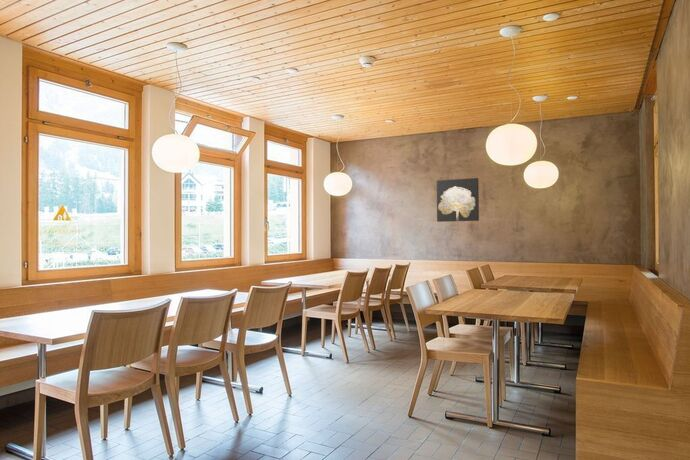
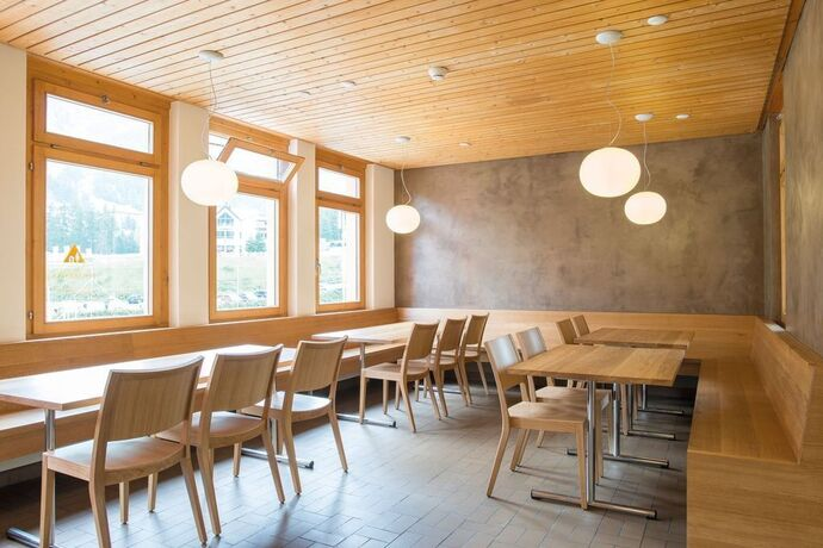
- wall art [436,177,480,223]
